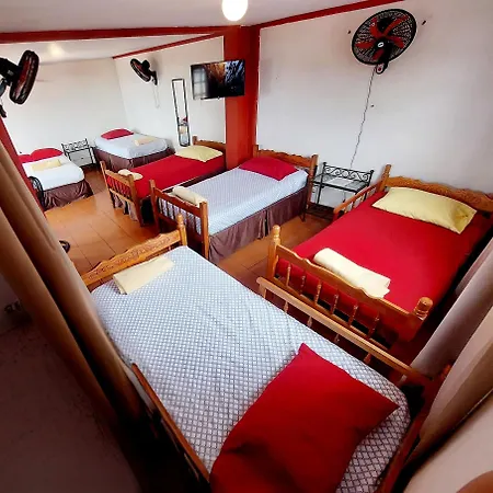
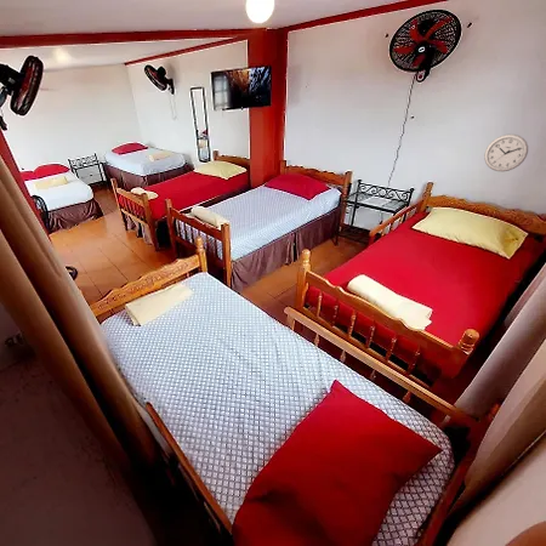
+ wall clock [483,133,529,172]
